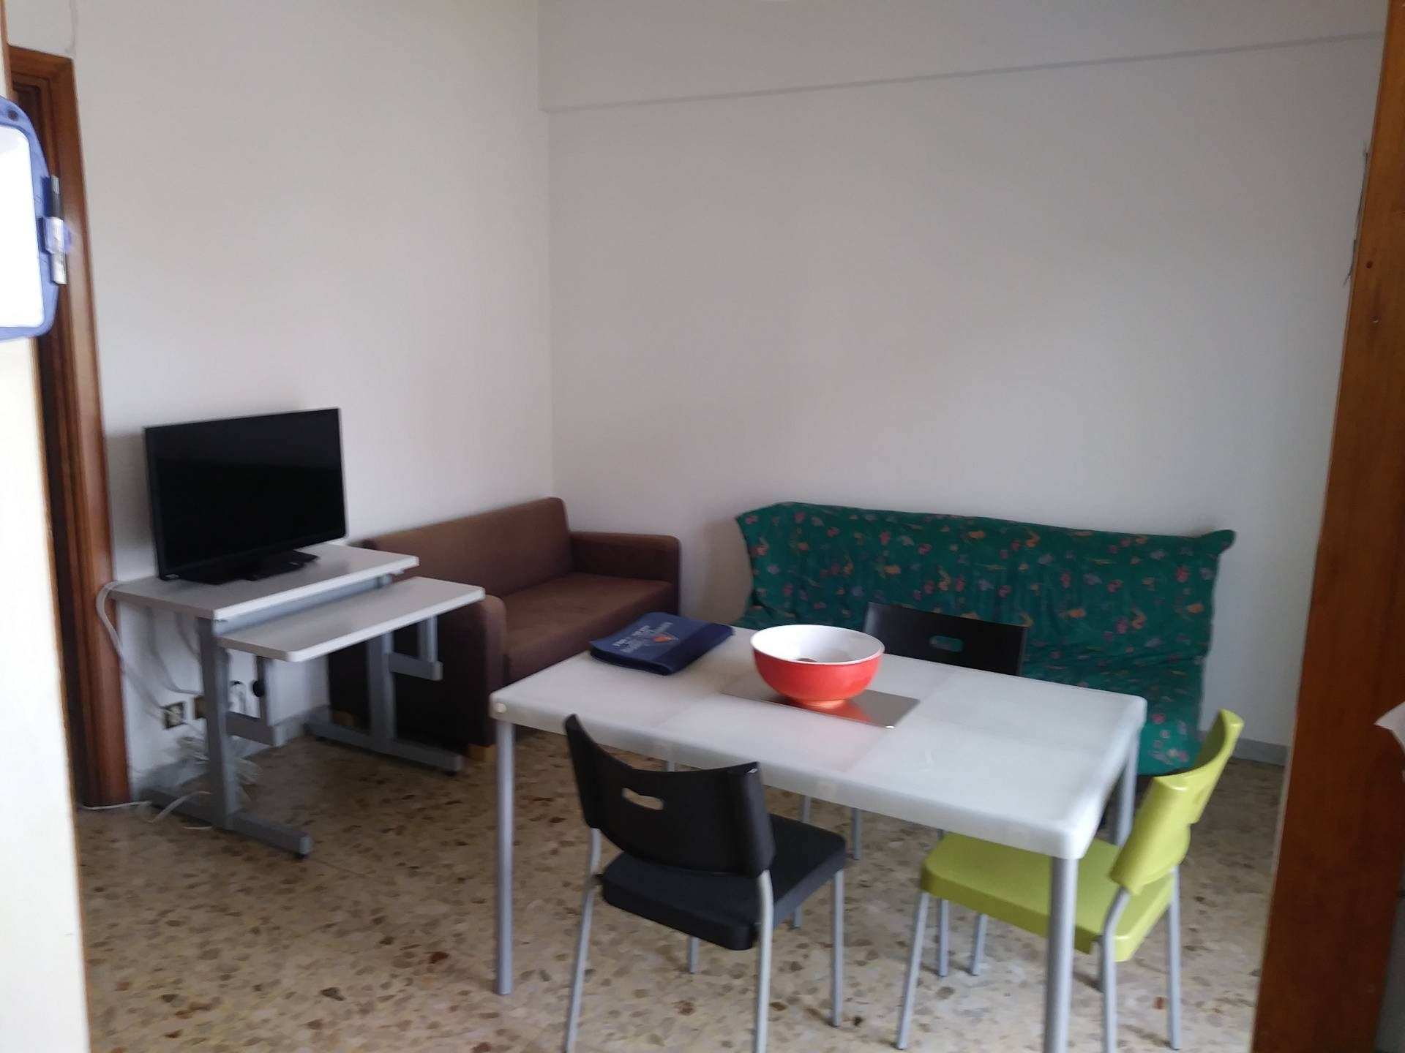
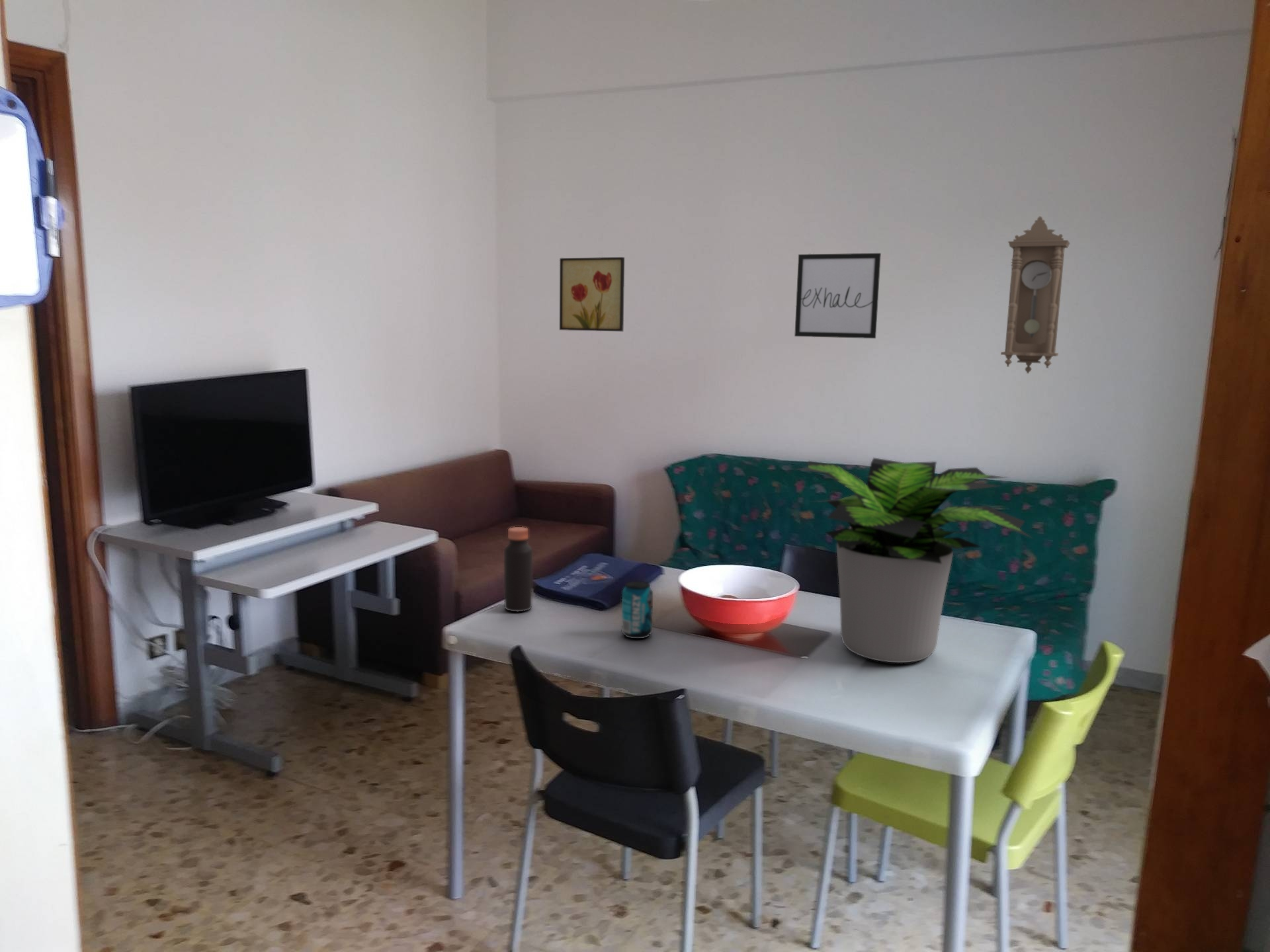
+ wall art [794,253,882,339]
+ bottle [503,526,533,613]
+ wall art [559,257,625,332]
+ potted plant [794,457,1033,664]
+ pendulum clock [1000,216,1071,374]
+ beverage can [621,580,654,639]
